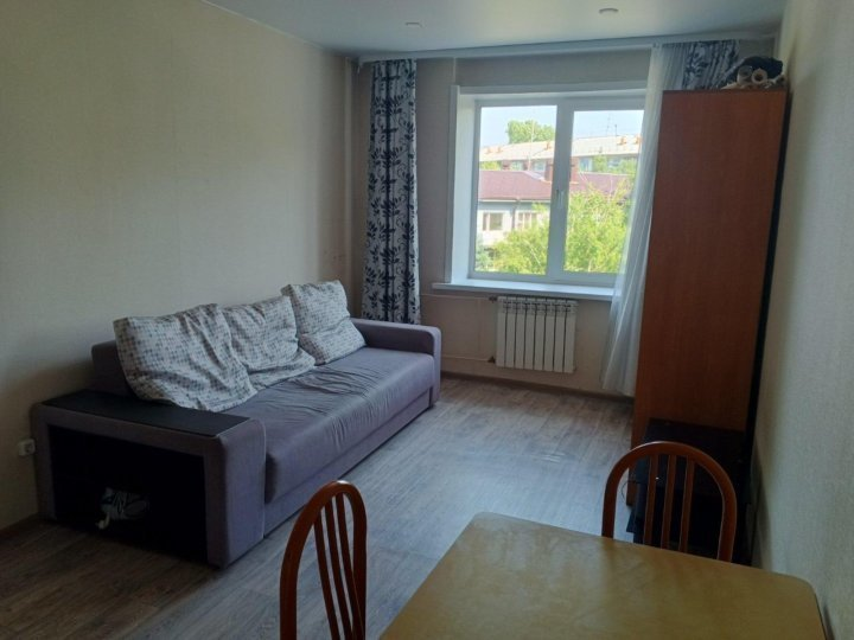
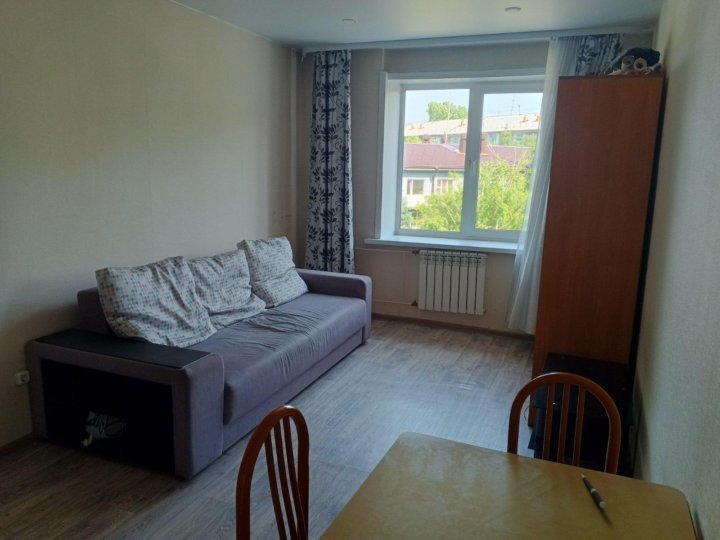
+ pen [581,474,607,509]
